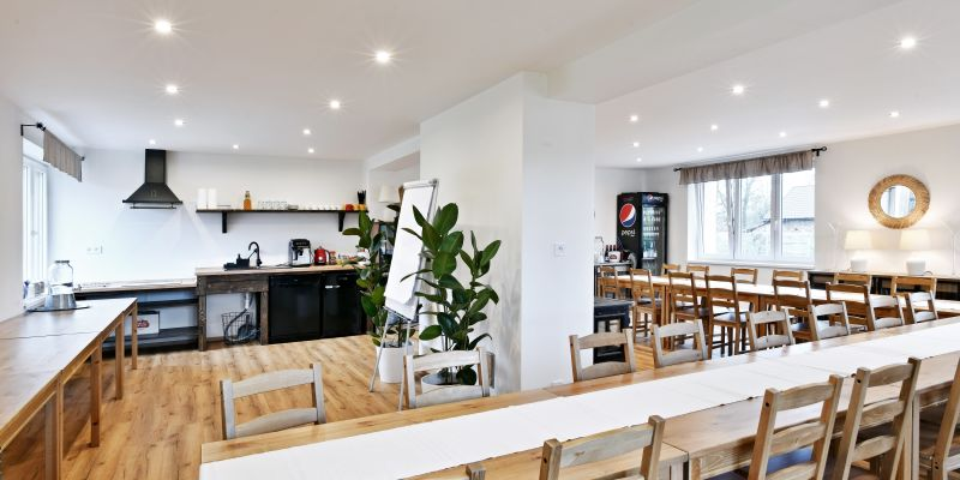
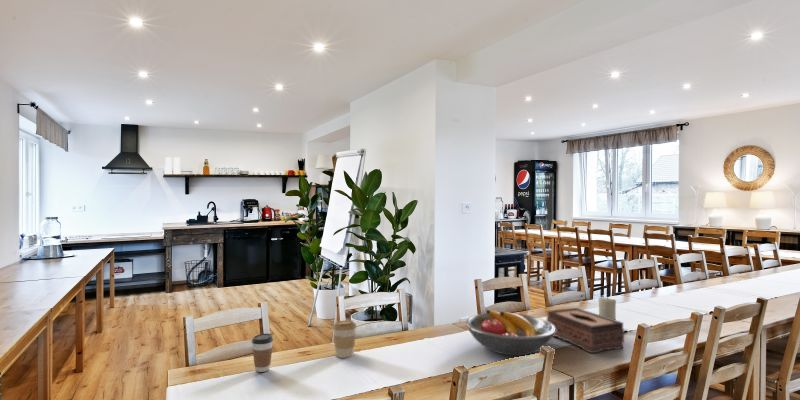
+ coffee cup [251,333,274,373]
+ tissue box [546,307,625,354]
+ coffee cup [331,319,358,359]
+ fruit bowl [465,309,556,356]
+ candle [598,295,617,321]
